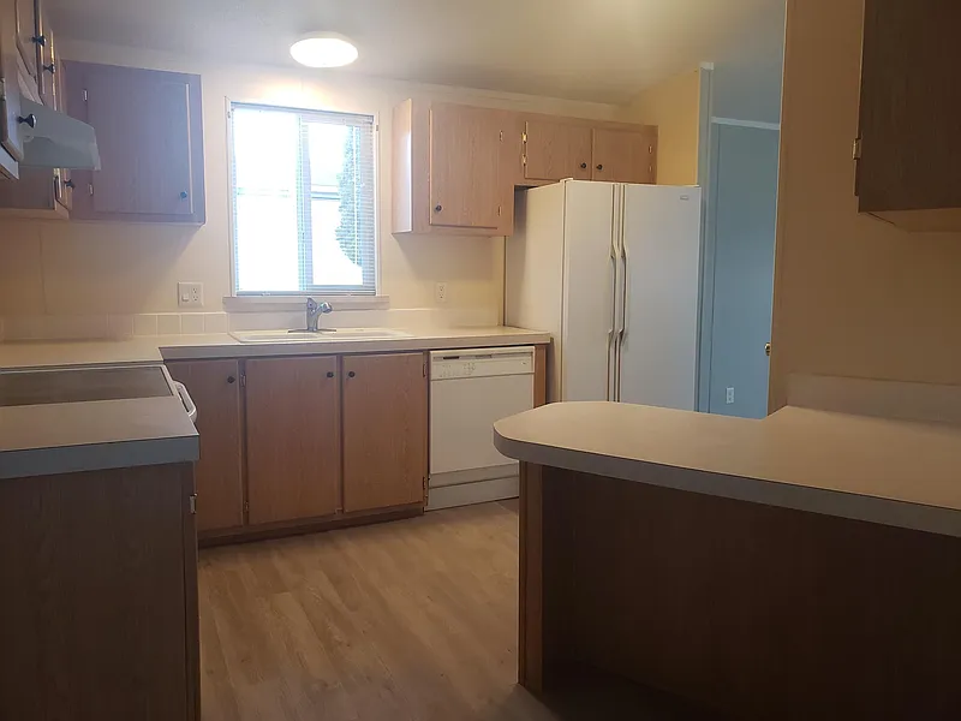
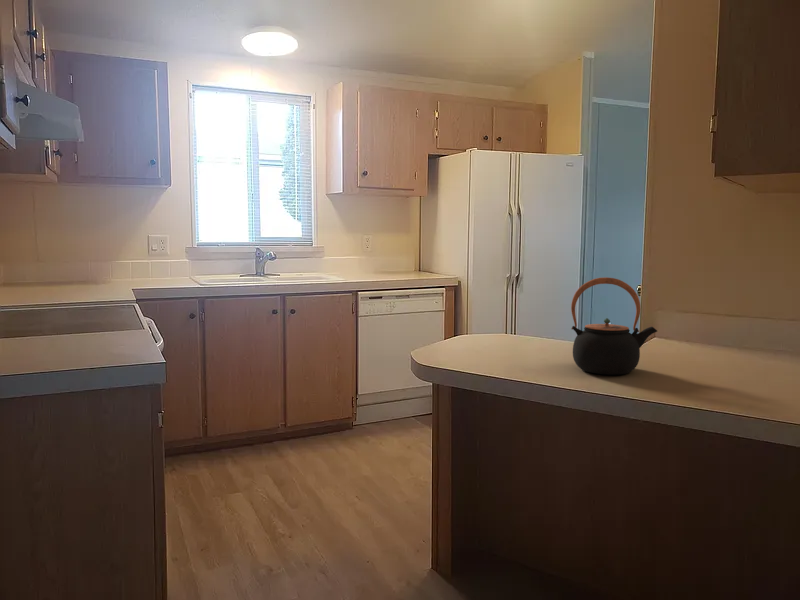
+ teapot [570,276,658,376]
